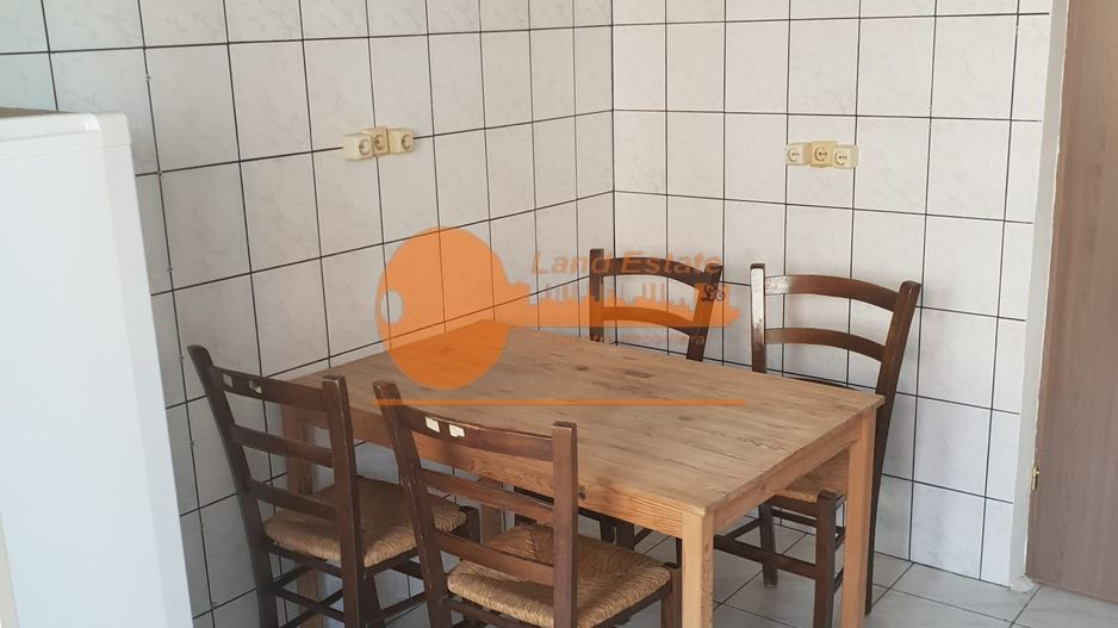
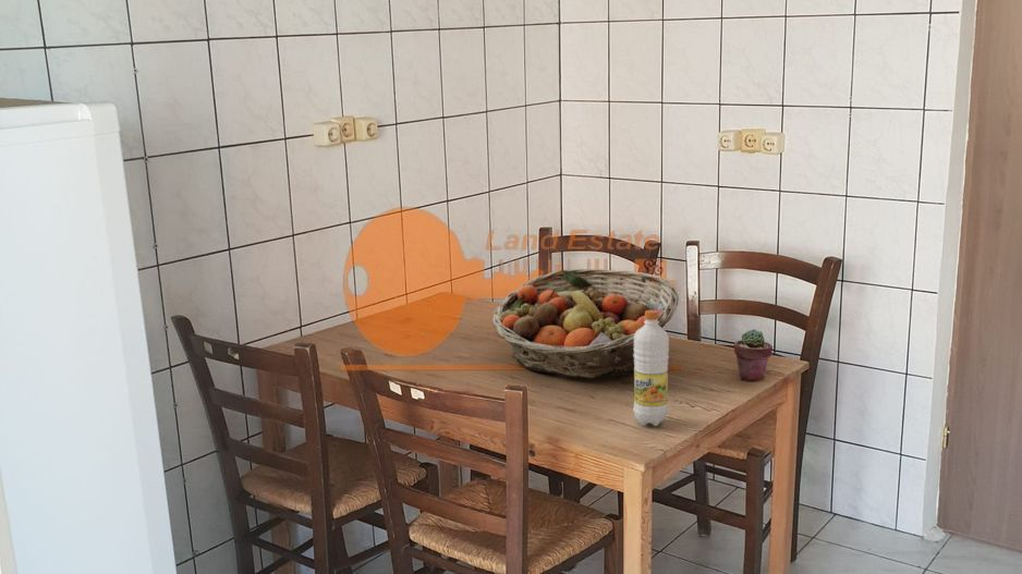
+ fruit basket [491,268,680,379]
+ beverage bottle [632,310,670,427]
+ potted succulent [733,328,774,382]
